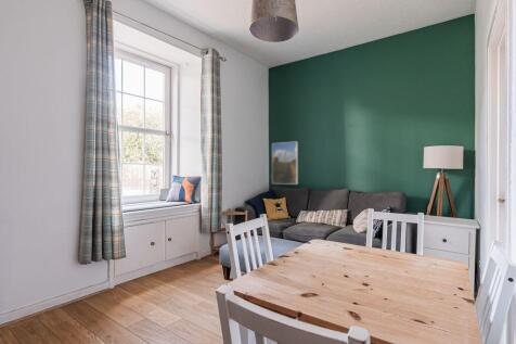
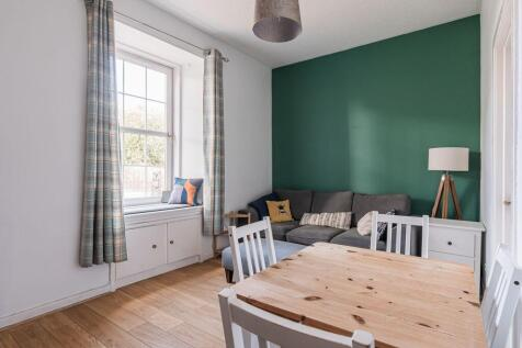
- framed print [271,140,299,186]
